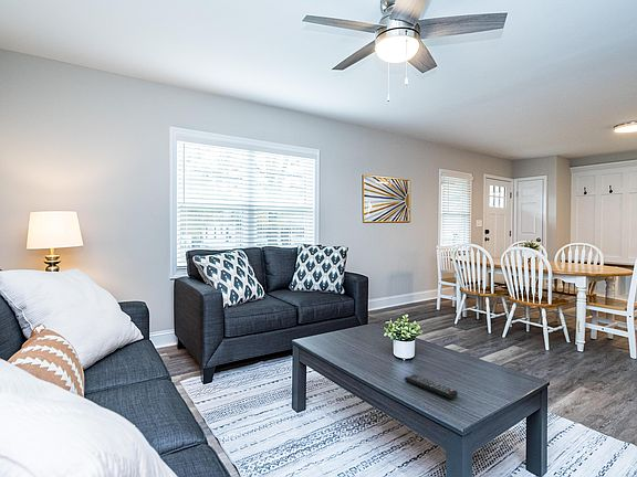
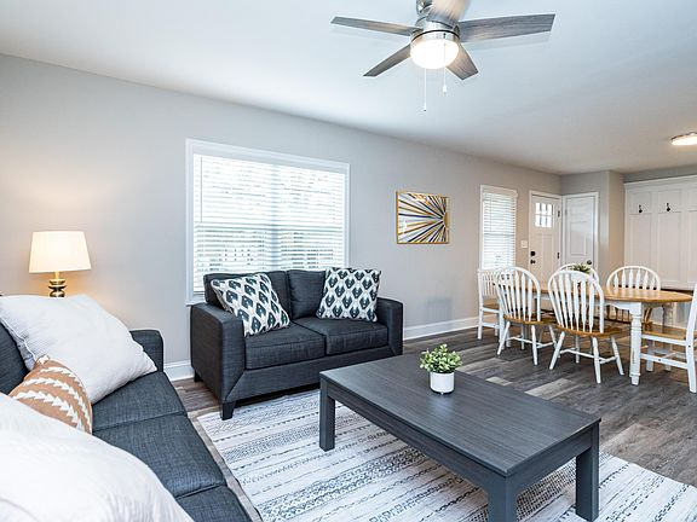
- remote control [404,373,459,400]
